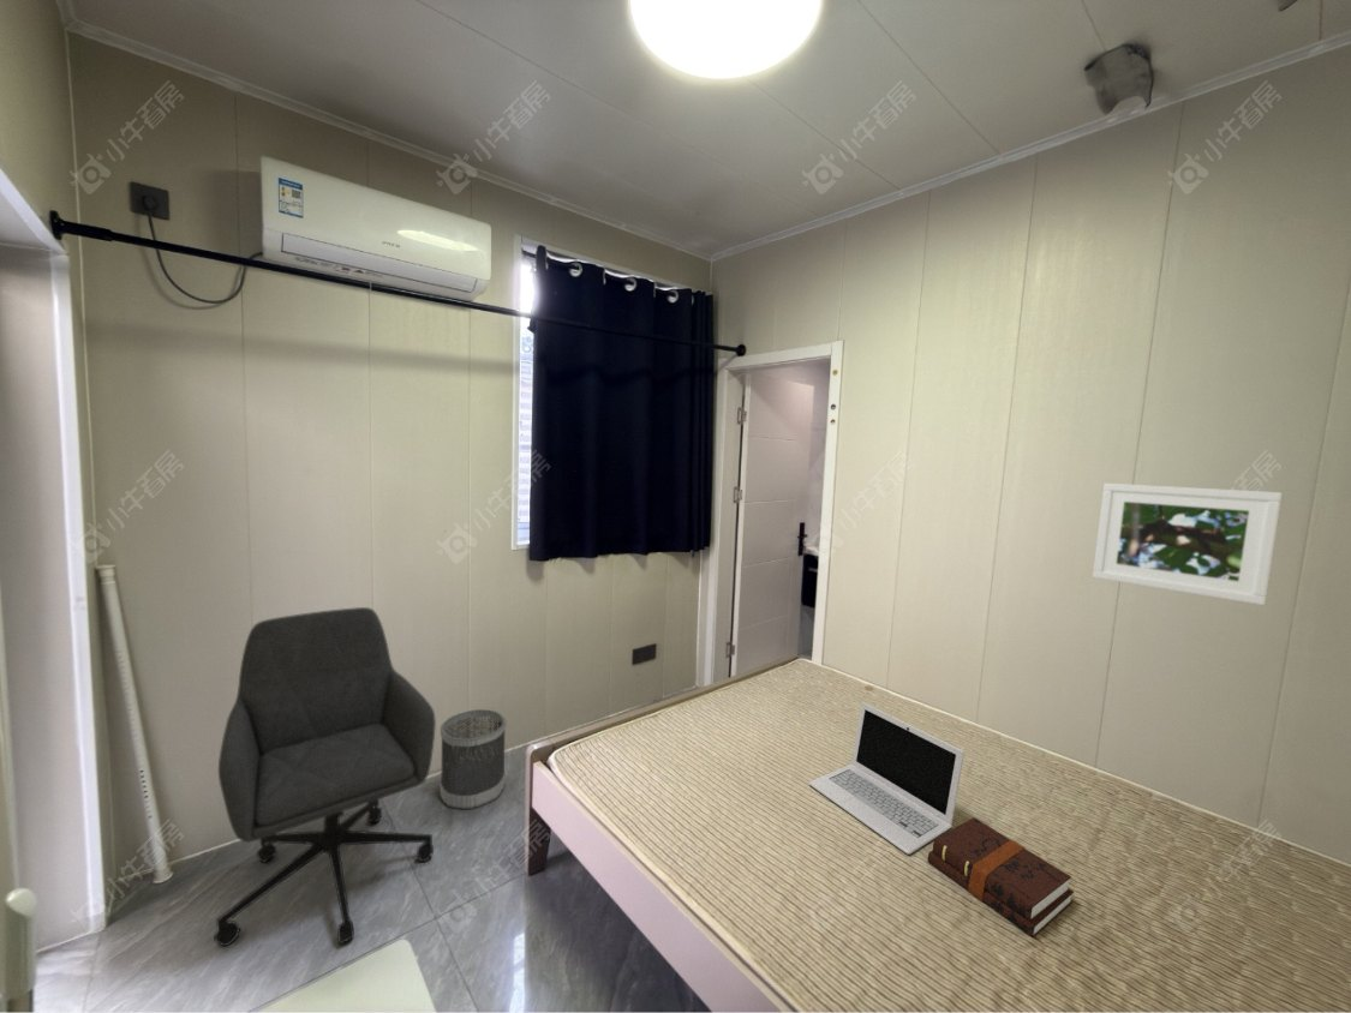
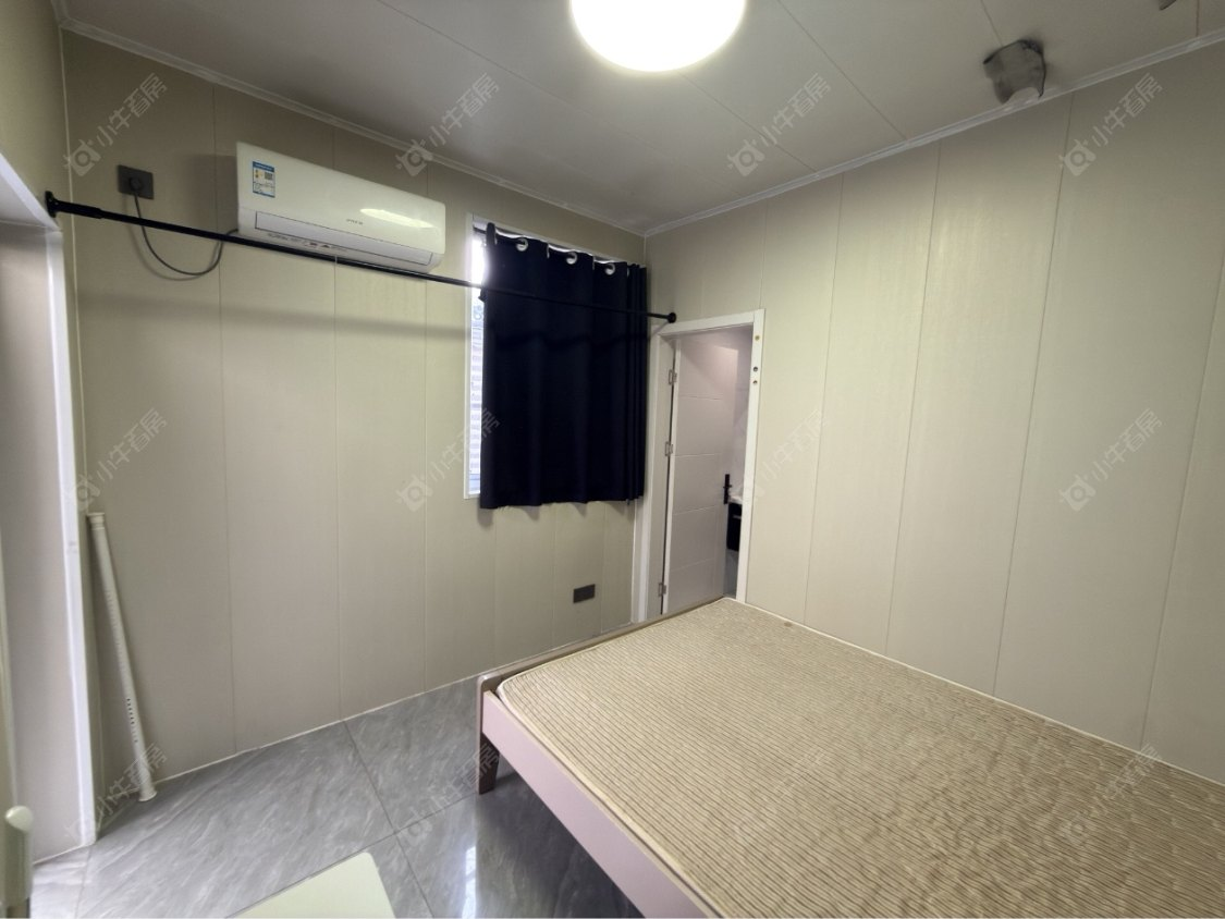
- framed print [1092,482,1284,606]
- office chair [213,606,437,947]
- wastebasket [438,708,508,810]
- laptop [808,701,966,856]
- hardback book [926,816,1075,939]
